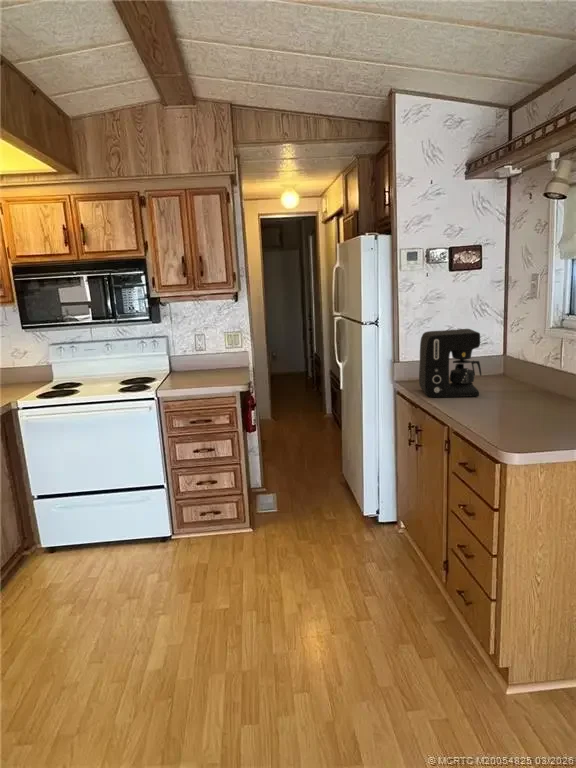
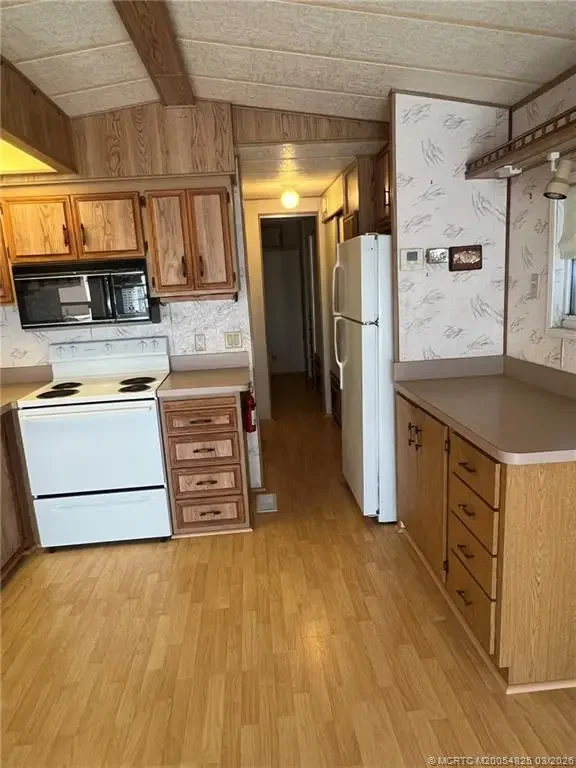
- coffee maker [418,328,482,398]
